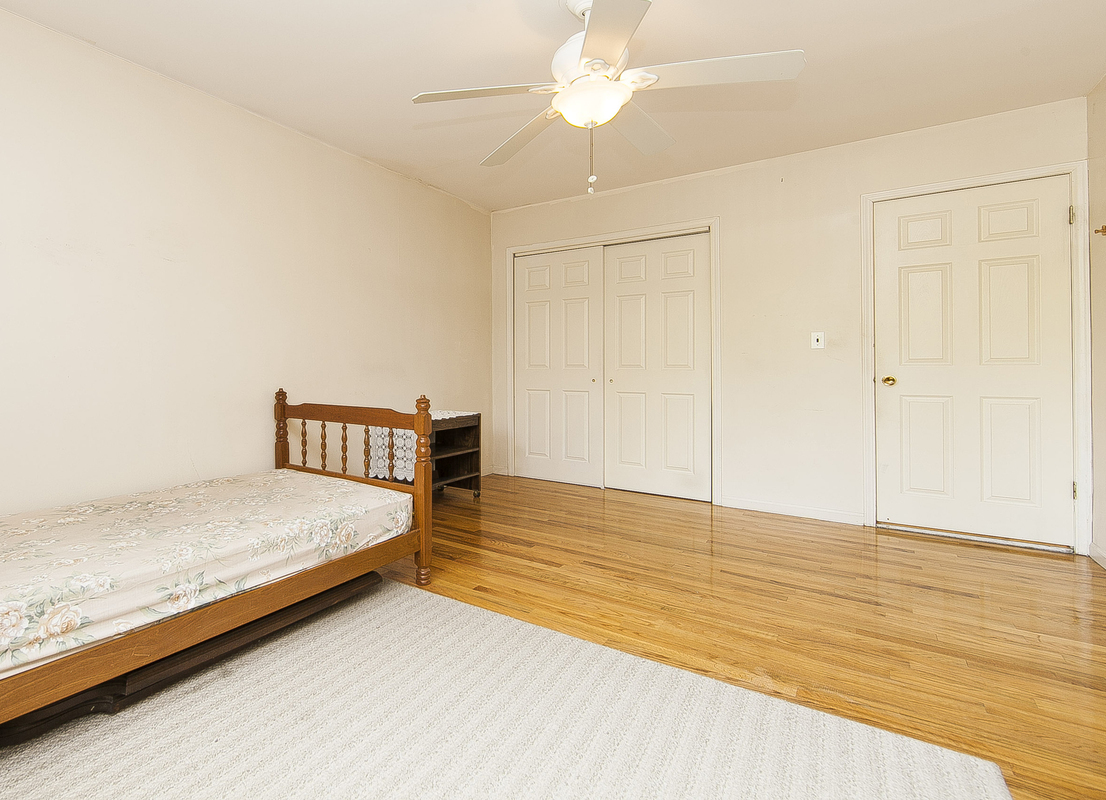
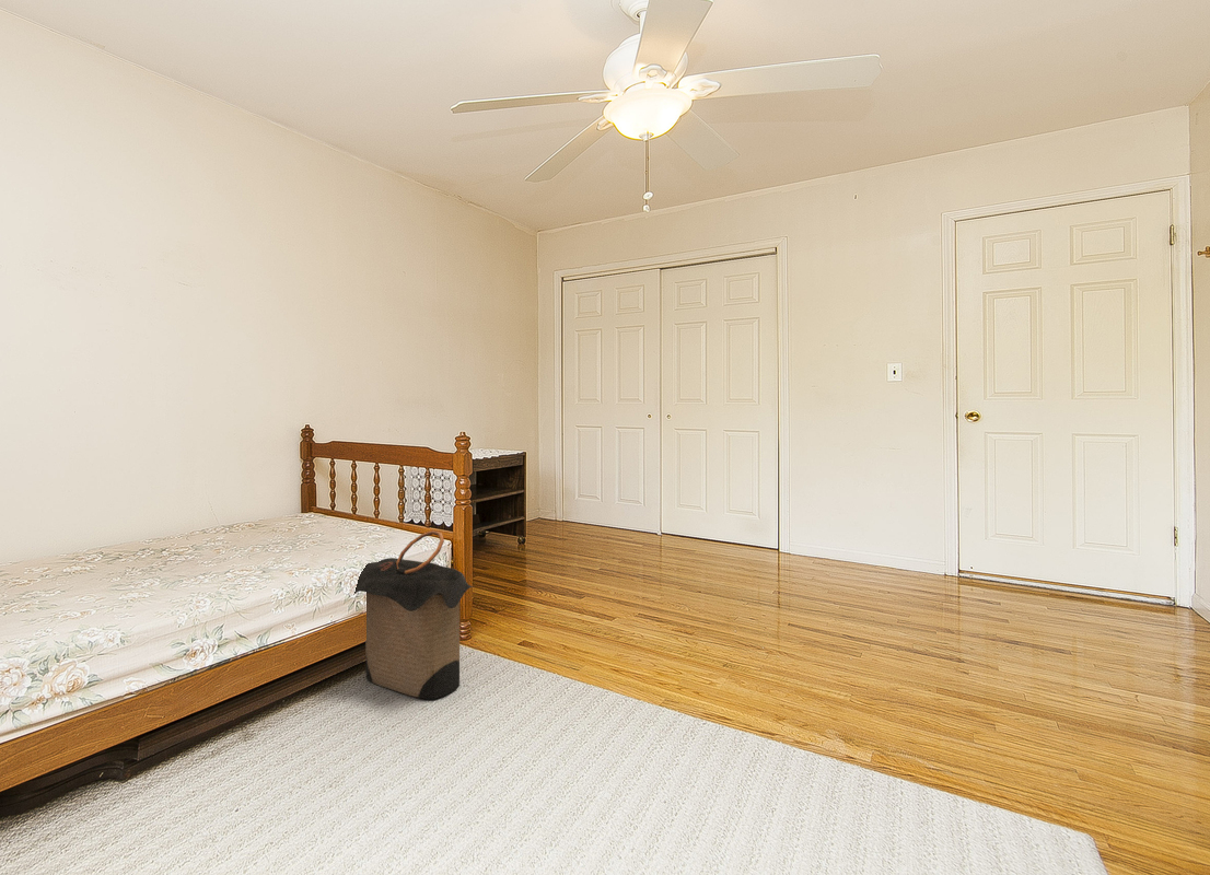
+ laundry hamper [352,529,475,700]
